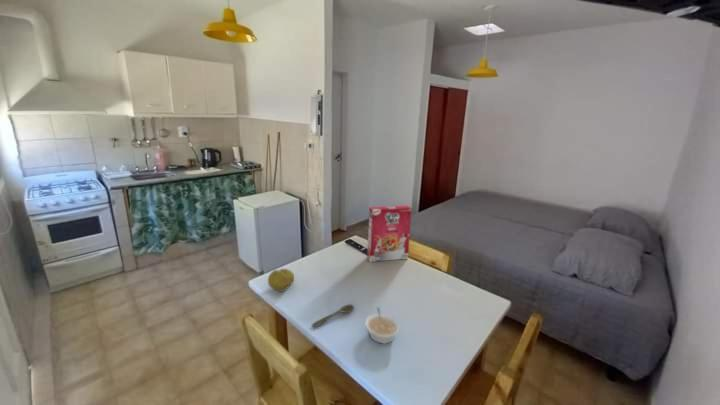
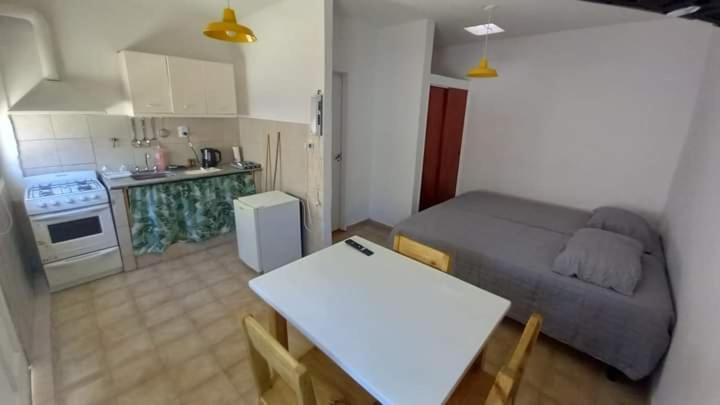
- legume [364,306,401,345]
- cereal box [366,204,413,263]
- fruit [267,268,295,293]
- spoon [311,303,355,328]
